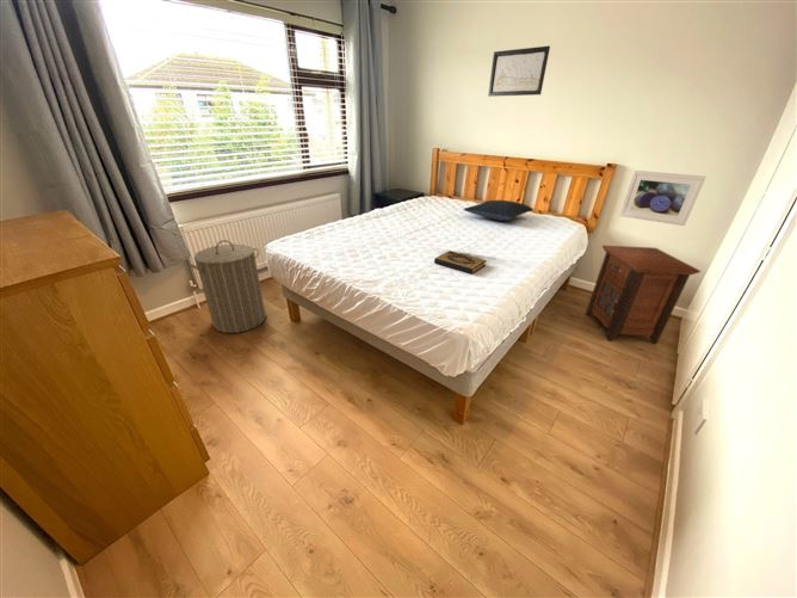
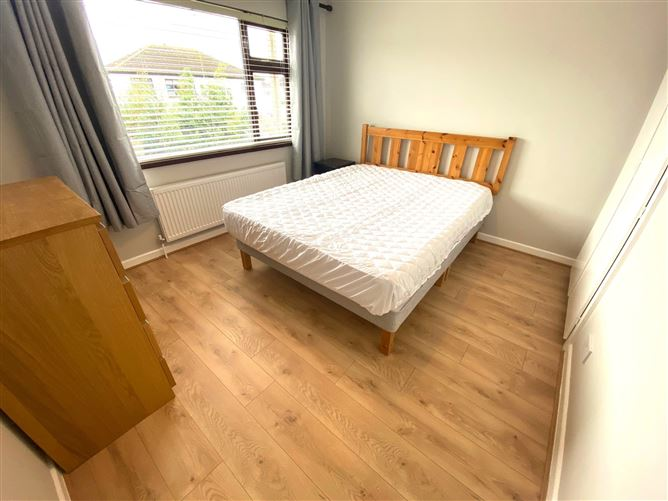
- pillow [462,199,535,222]
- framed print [618,169,708,227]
- nightstand [585,245,702,345]
- hardback book [433,249,487,275]
- laundry hamper [187,239,267,334]
- wall art [487,45,551,98]
